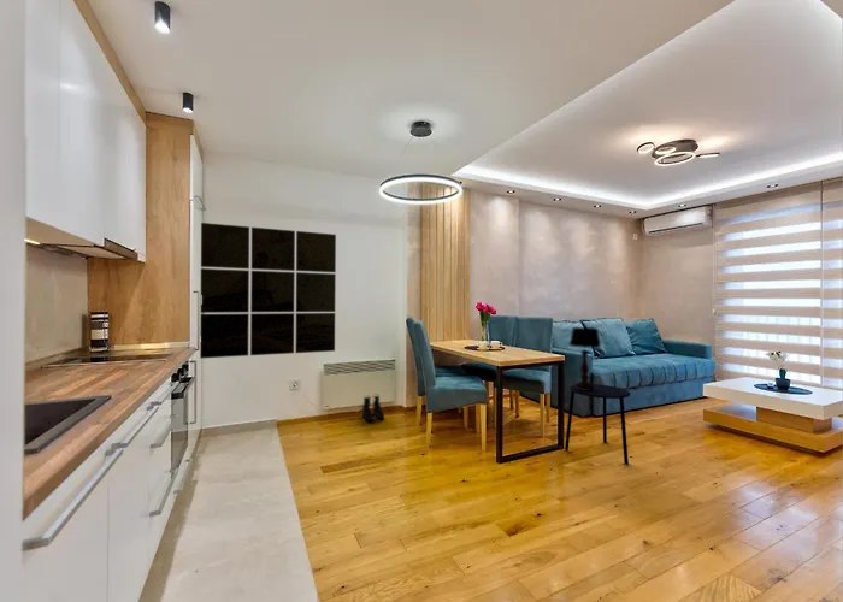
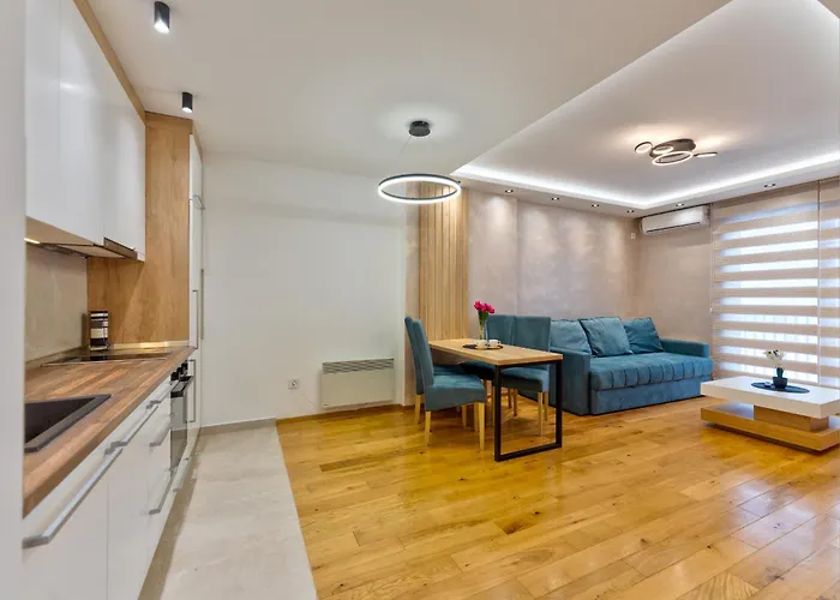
- side table [564,383,631,465]
- wall art [199,222,337,360]
- boots [361,394,385,421]
- table lamp [568,326,602,390]
